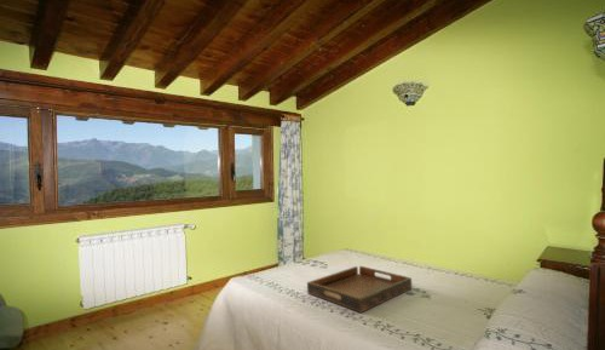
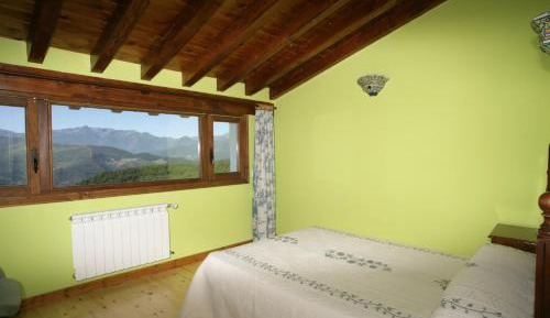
- serving tray [306,265,413,314]
